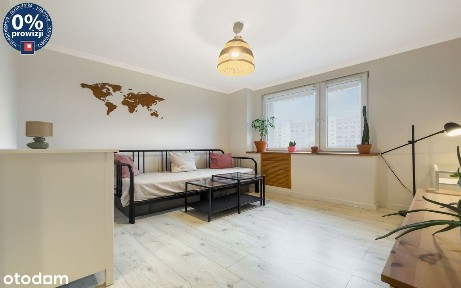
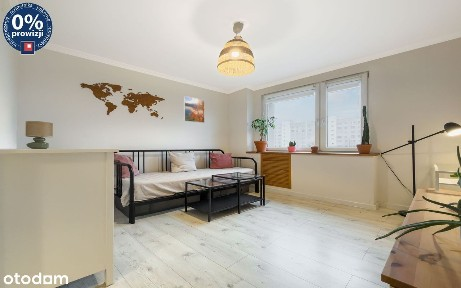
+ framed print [183,95,206,124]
